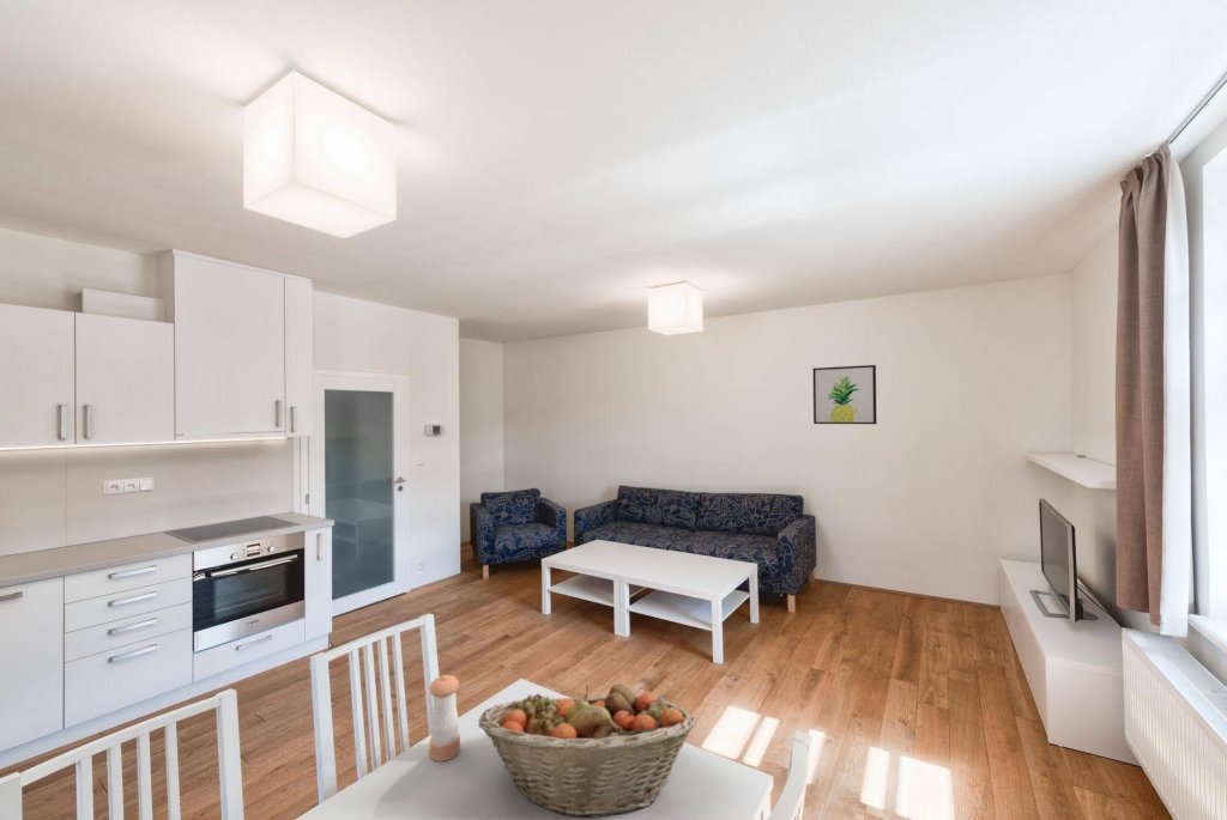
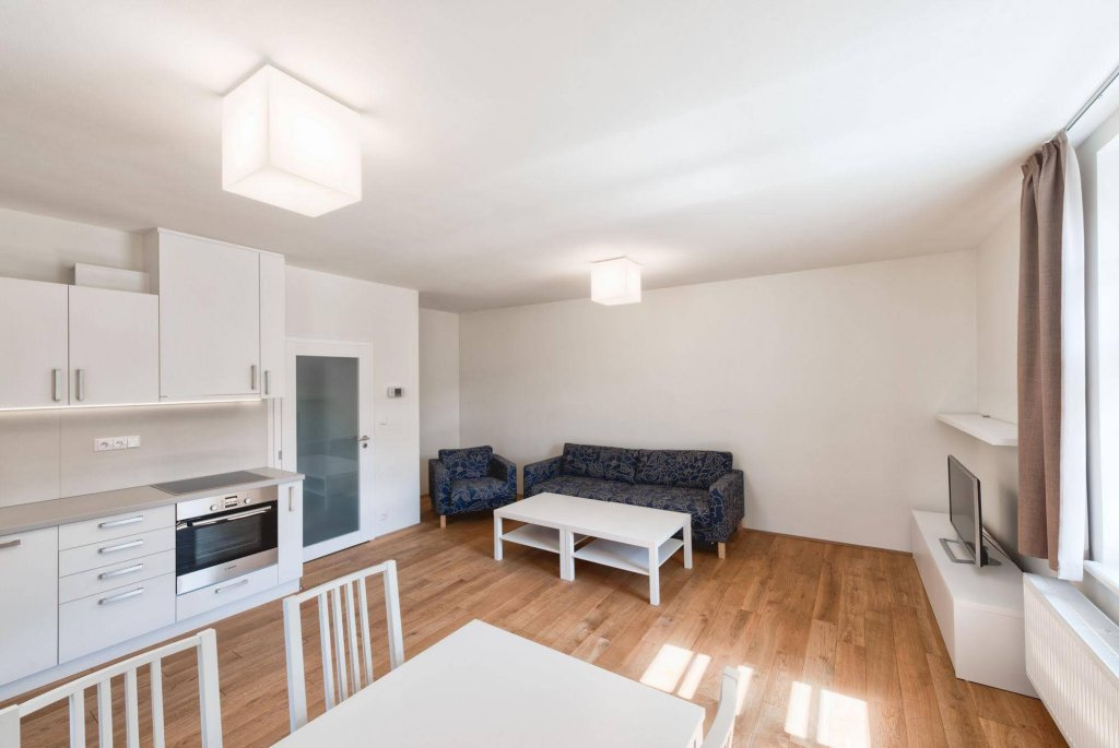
- pepper shaker [429,674,461,763]
- wall art [812,364,878,425]
- fruit basket [477,682,696,819]
